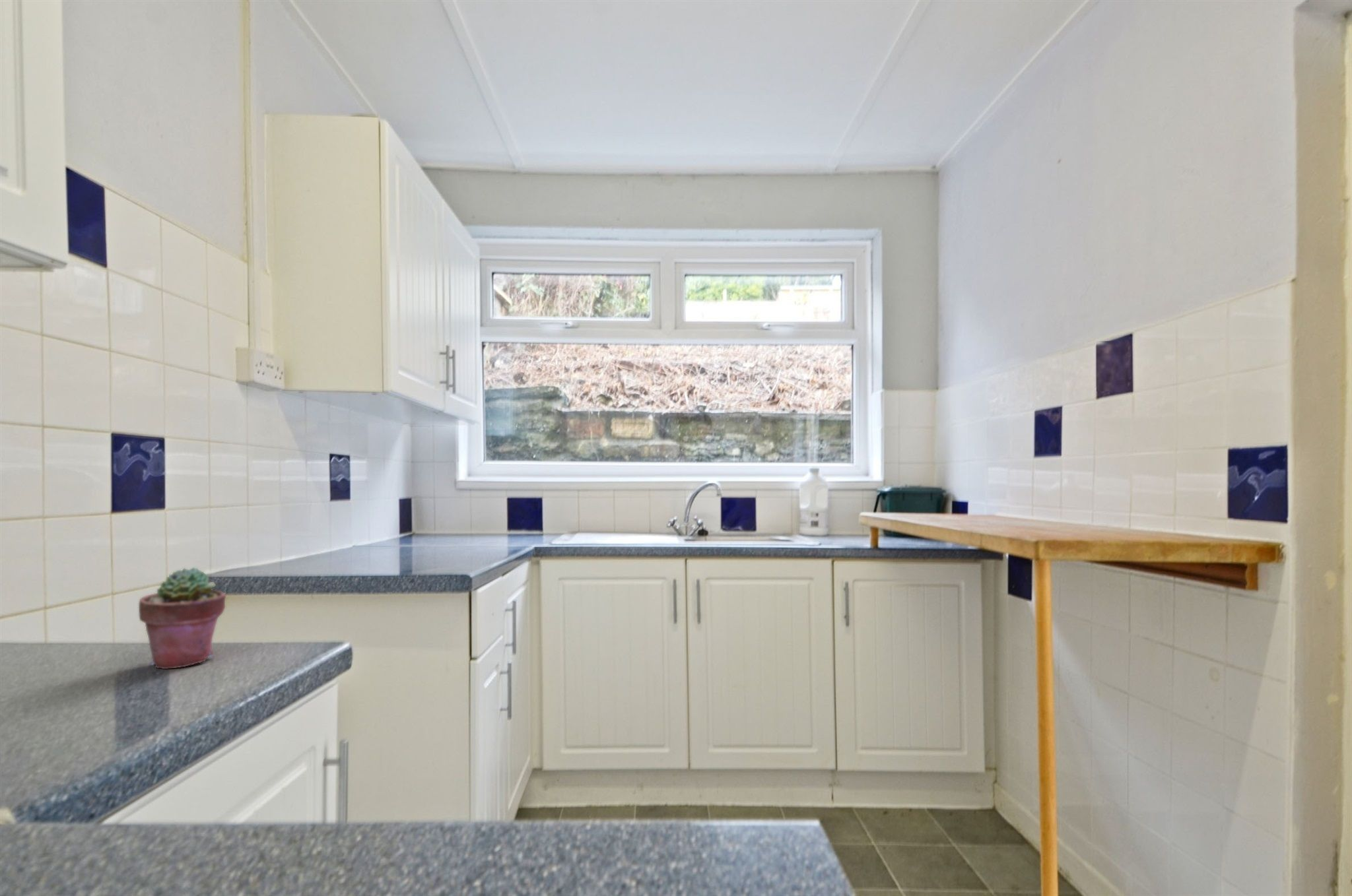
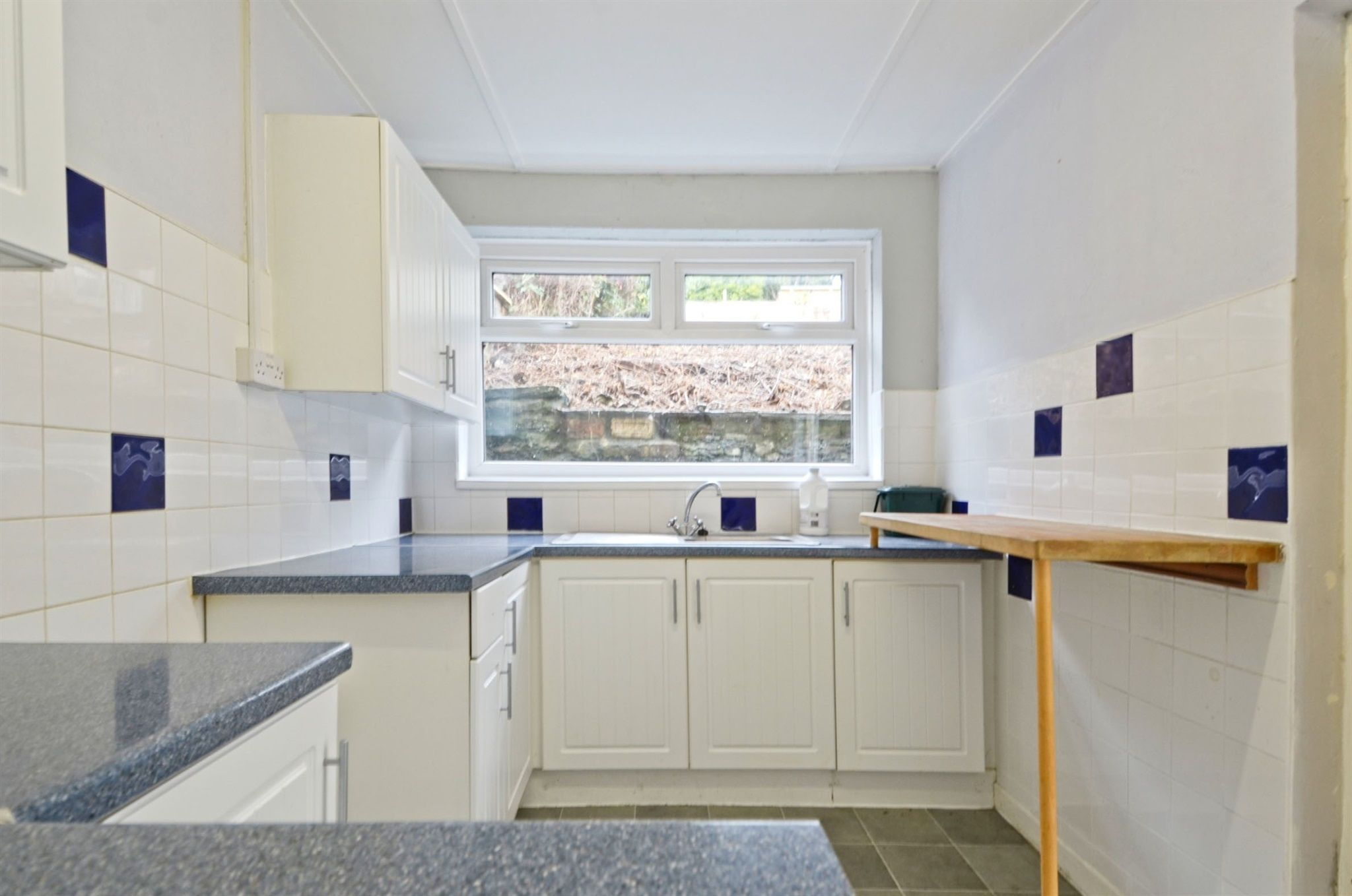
- potted succulent [138,567,226,670]
